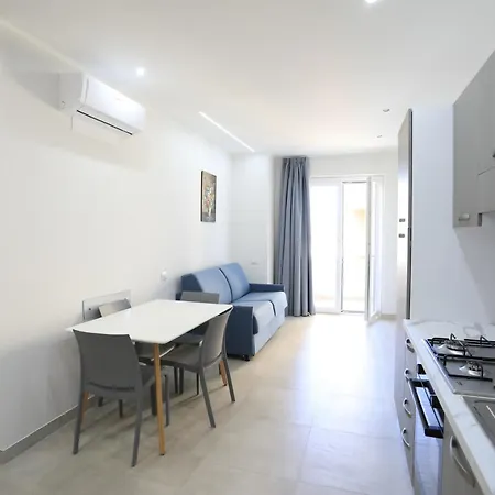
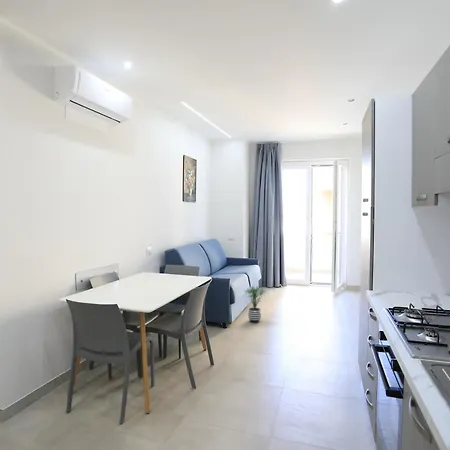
+ potted plant [244,285,267,323]
